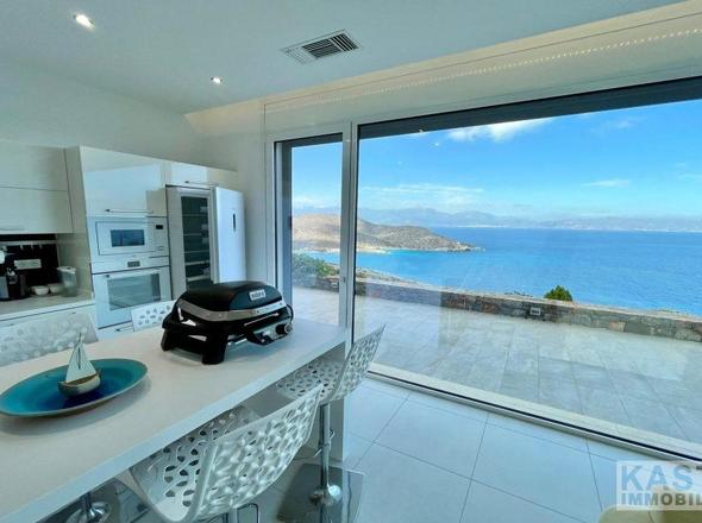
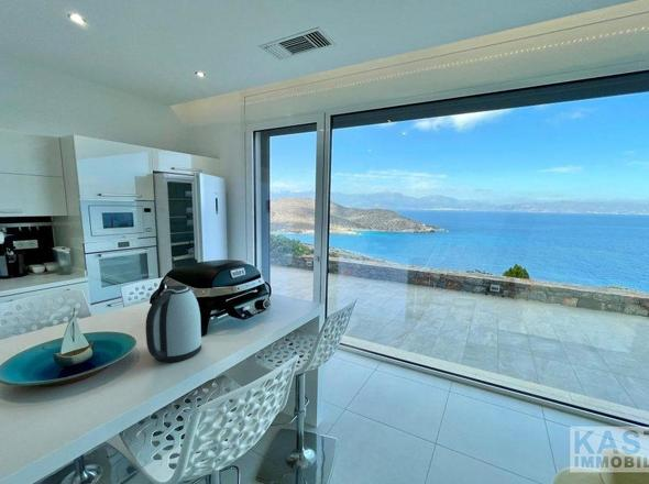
+ kettle [145,284,202,363]
